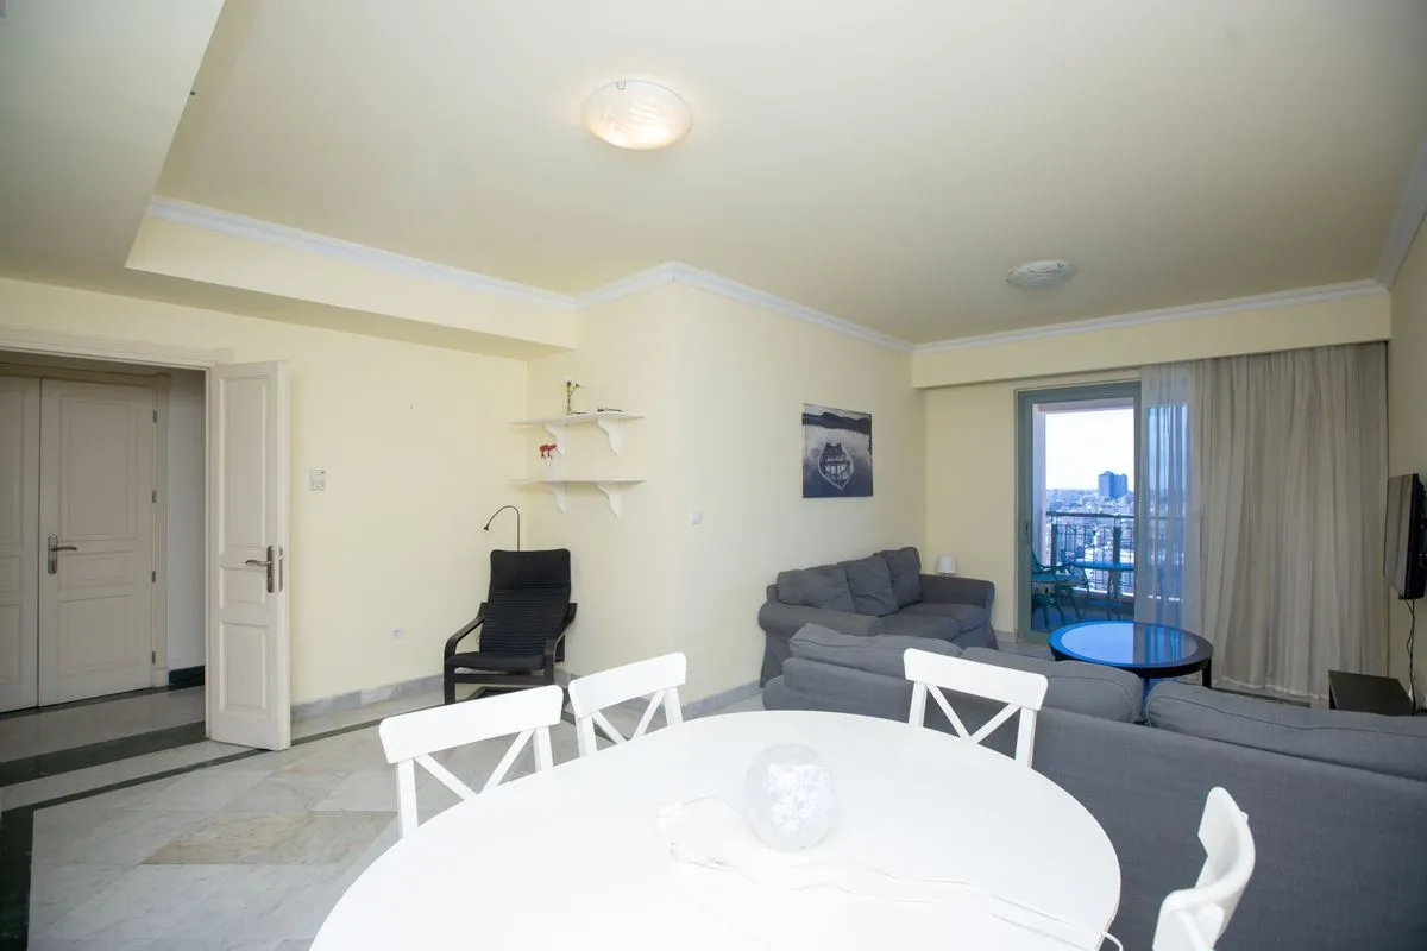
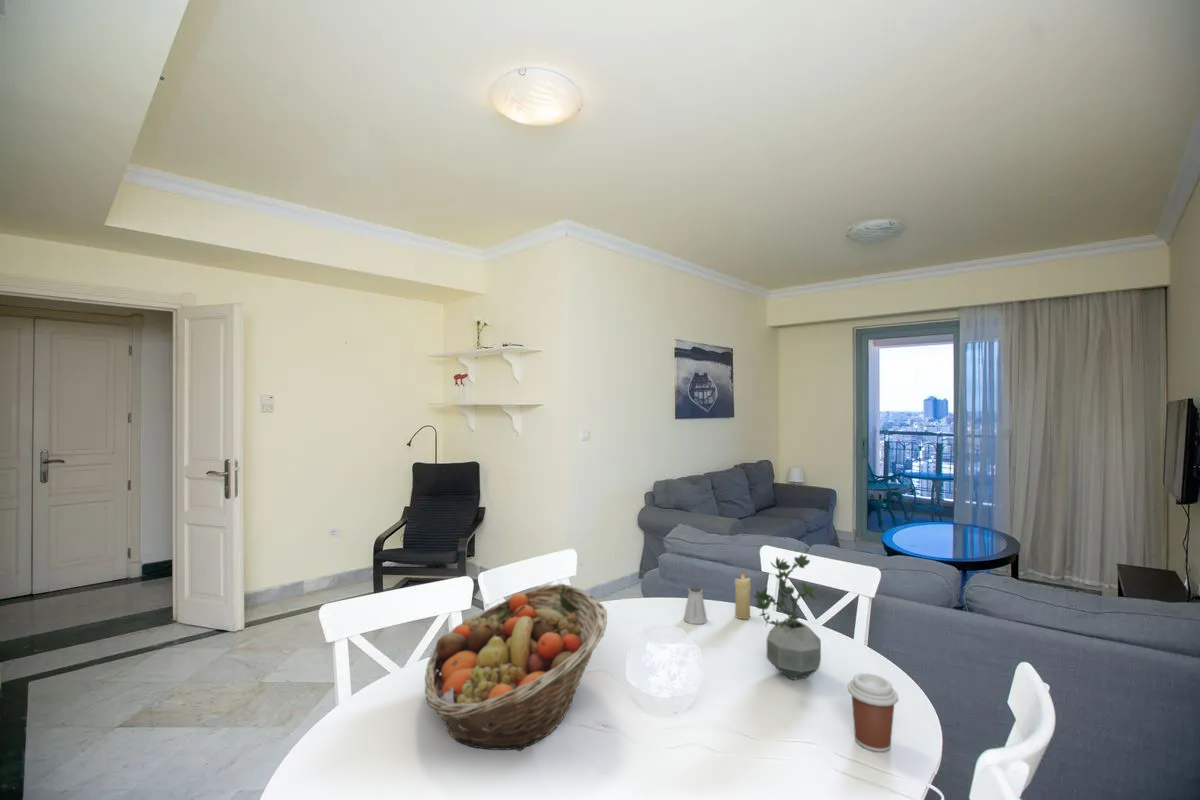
+ fruit basket [424,583,608,752]
+ coffee cup [847,672,899,753]
+ saltshaker [683,585,708,625]
+ candle [734,569,752,620]
+ potted plant [752,553,822,681]
